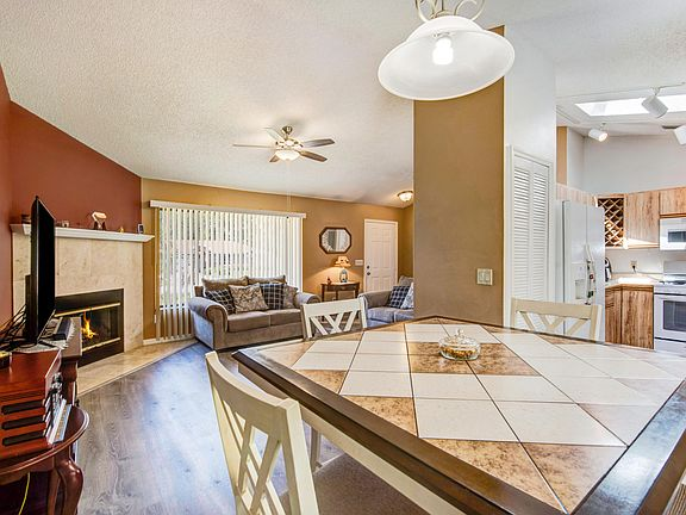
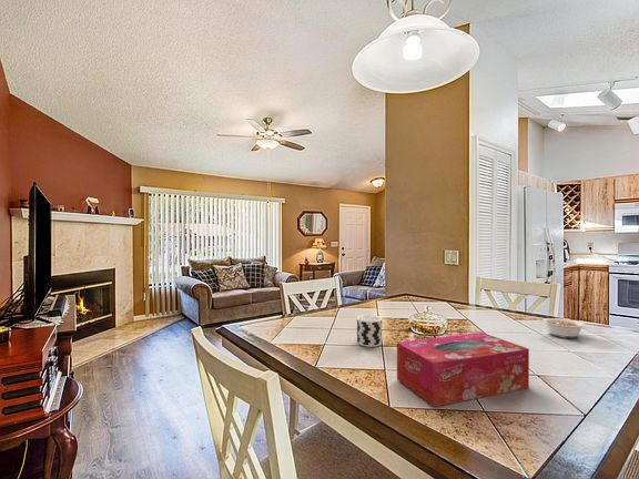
+ cup [356,315,383,348]
+ legume [534,316,586,339]
+ tissue box [396,332,530,408]
